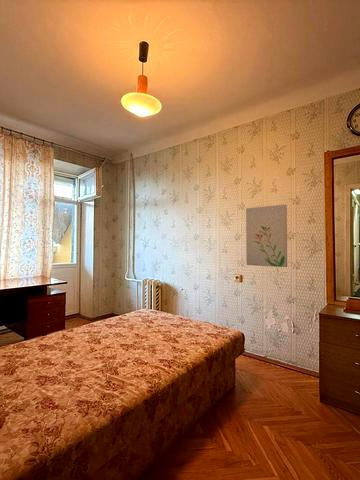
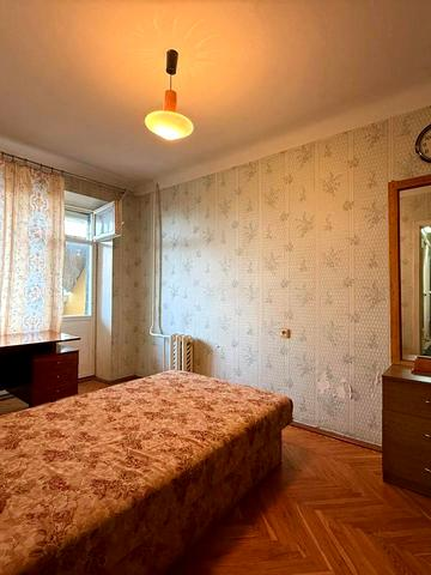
- wall art [245,203,288,268]
